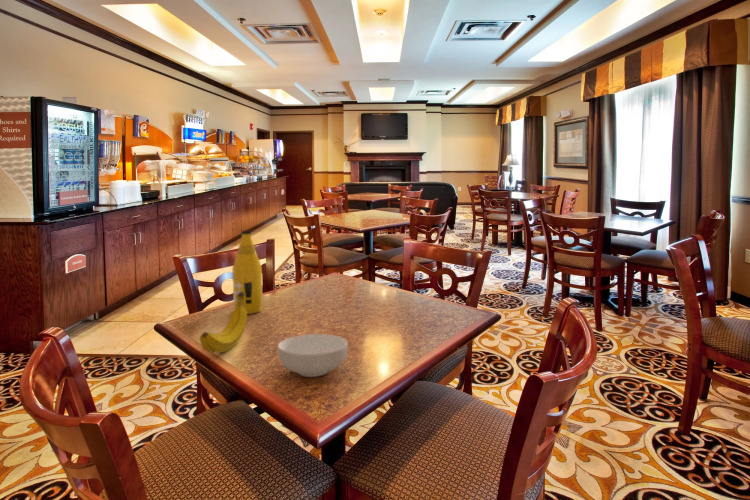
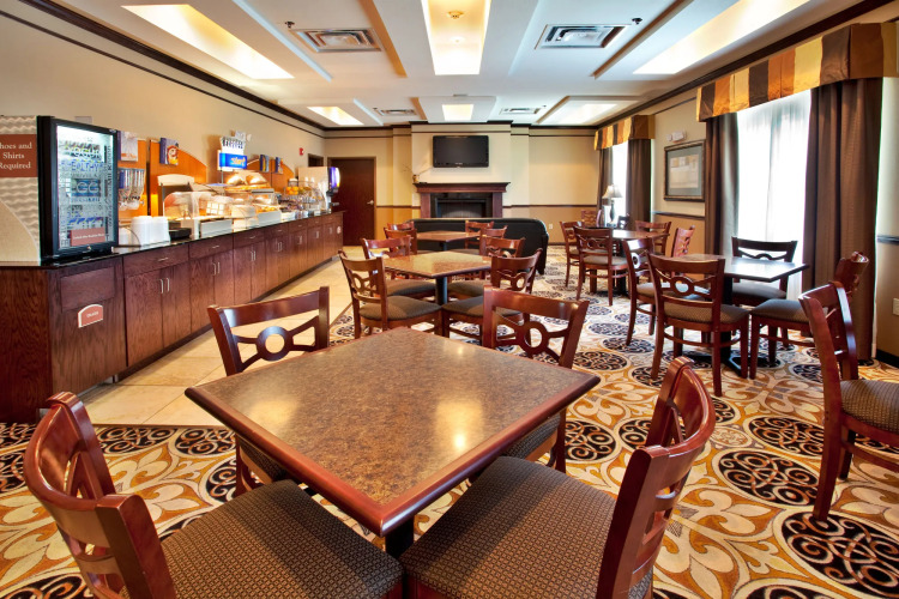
- fruit [199,292,249,354]
- cereal bowl [277,333,349,378]
- bottle [231,230,264,315]
